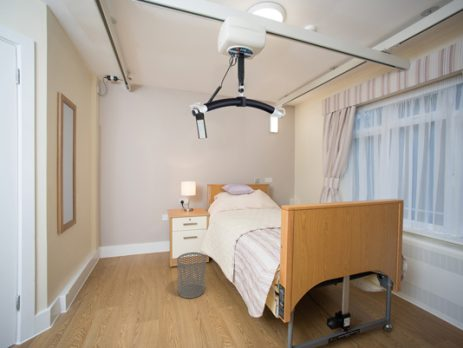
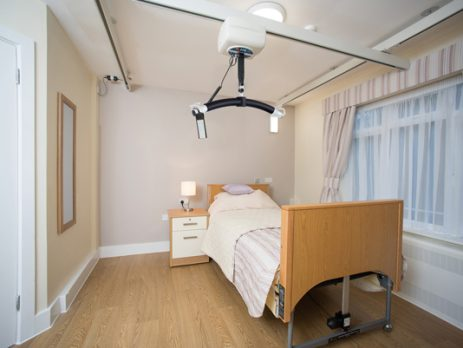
- waste bin [176,251,207,299]
